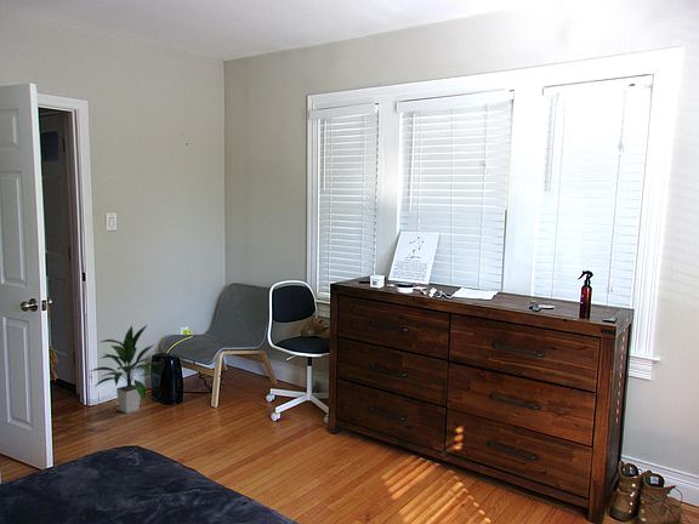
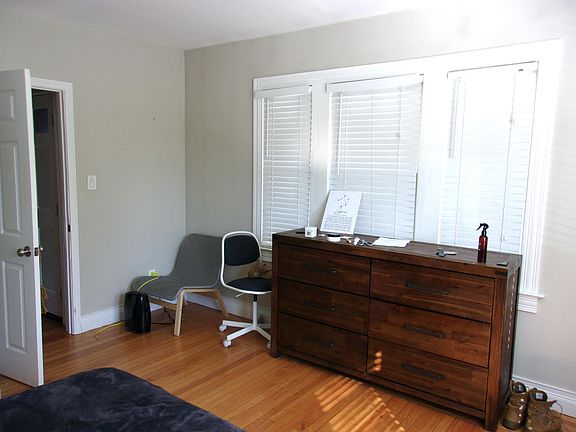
- indoor plant [90,324,160,415]
